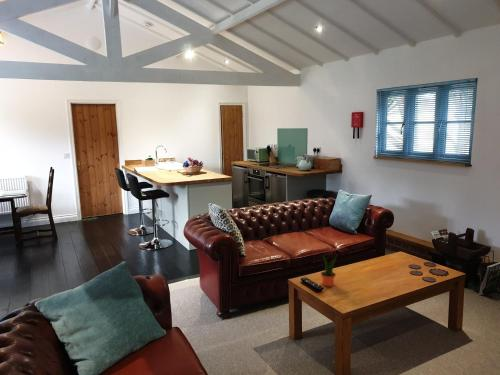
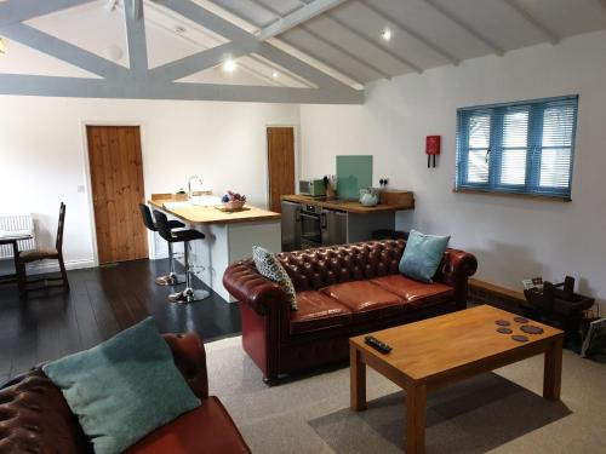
- potted plant [320,254,338,287]
